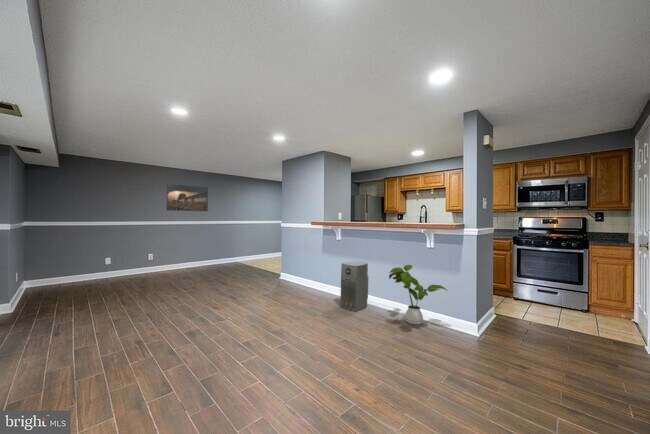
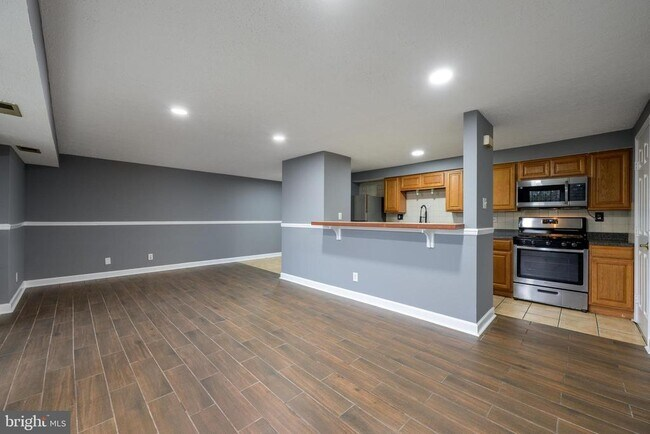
- house plant [388,264,449,325]
- air purifier [339,260,370,312]
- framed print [166,183,209,212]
